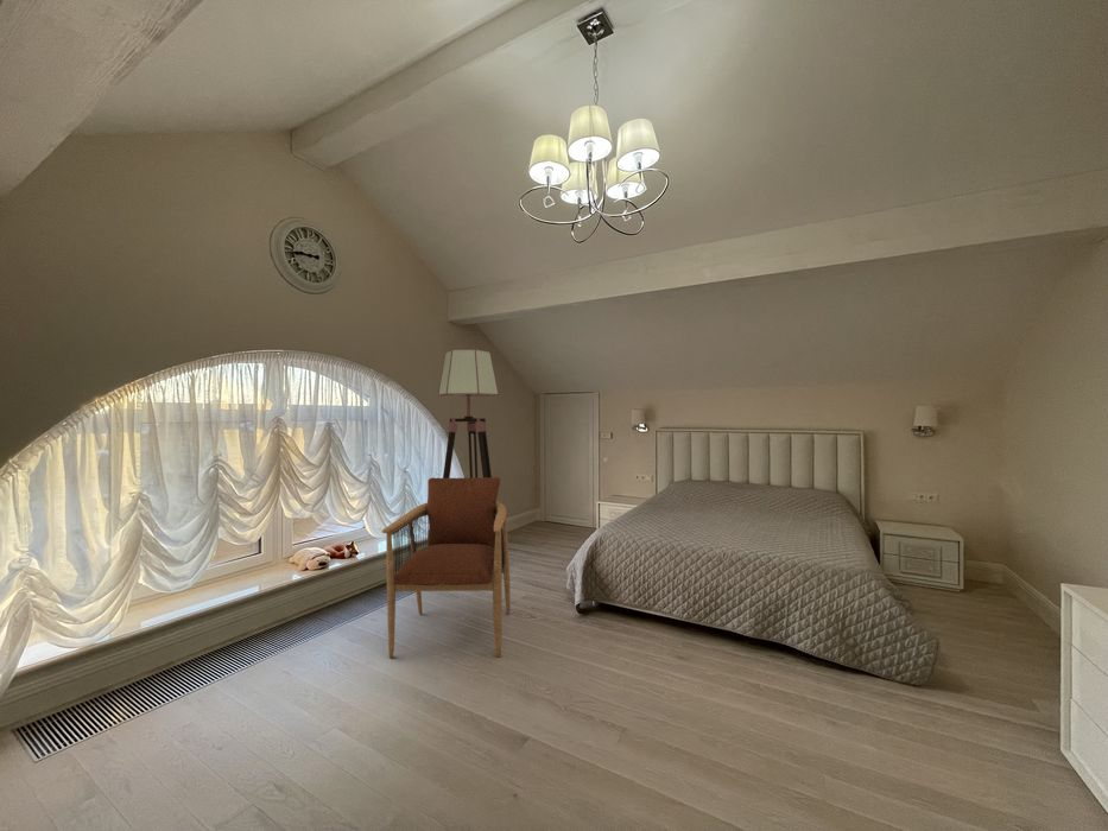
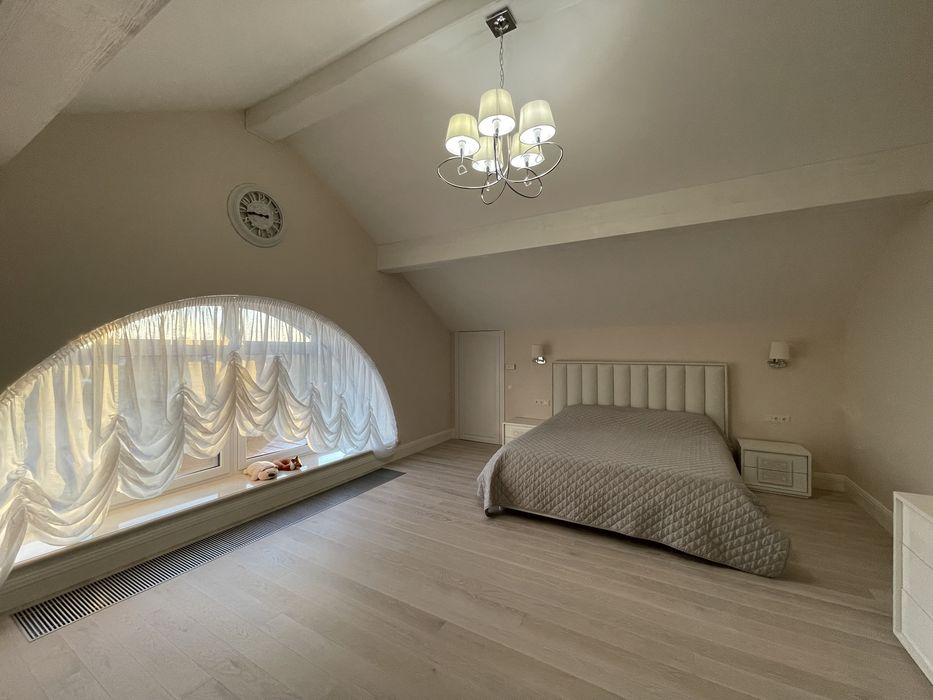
- armchair [381,476,512,659]
- floor lamp [438,348,500,544]
